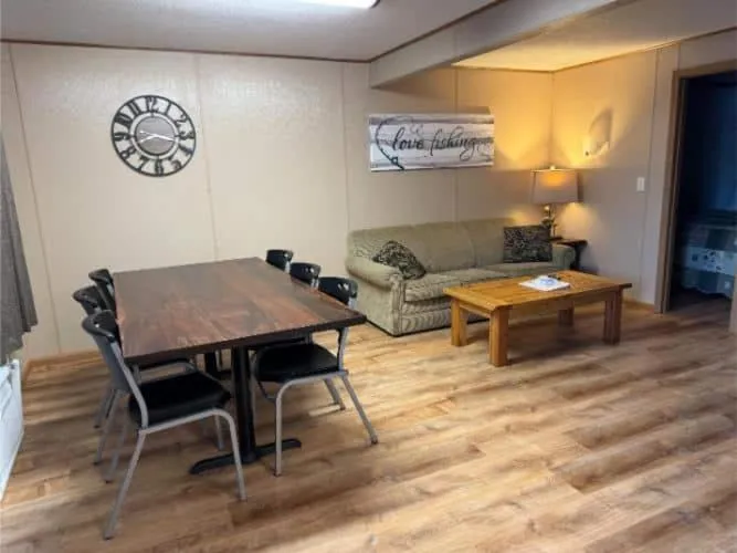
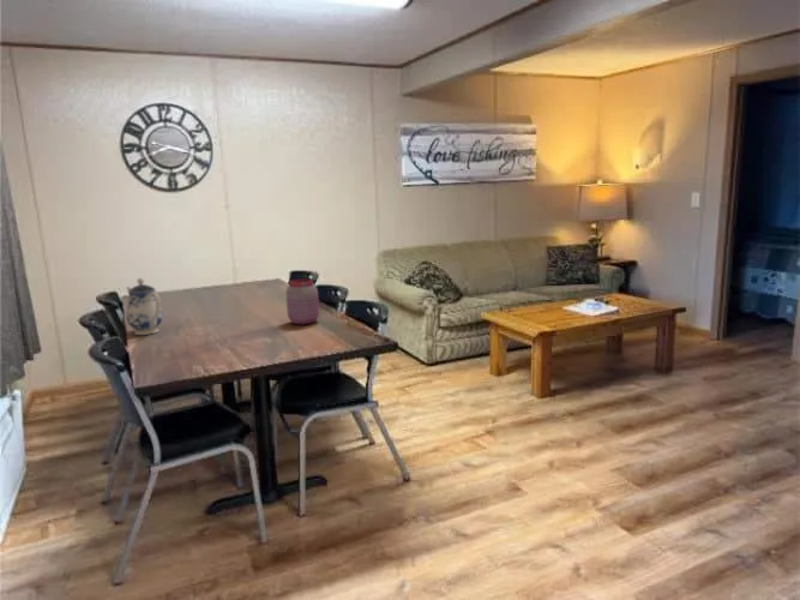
+ teapot [125,277,164,336]
+ jar [284,278,320,325]
